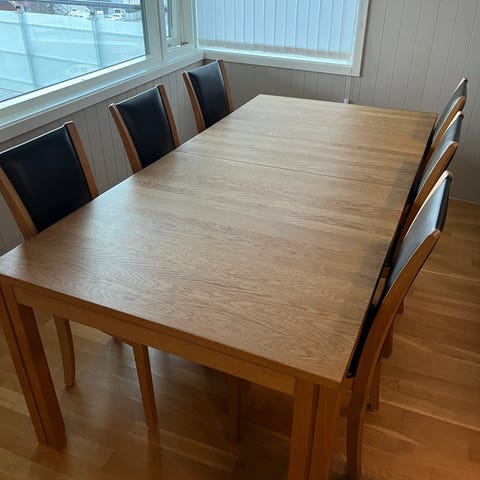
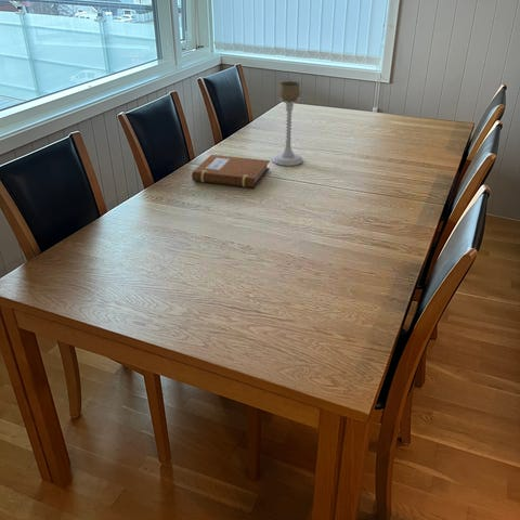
+ notebook [191,154,271,188]
+ candle holder [271,80,304,167]
